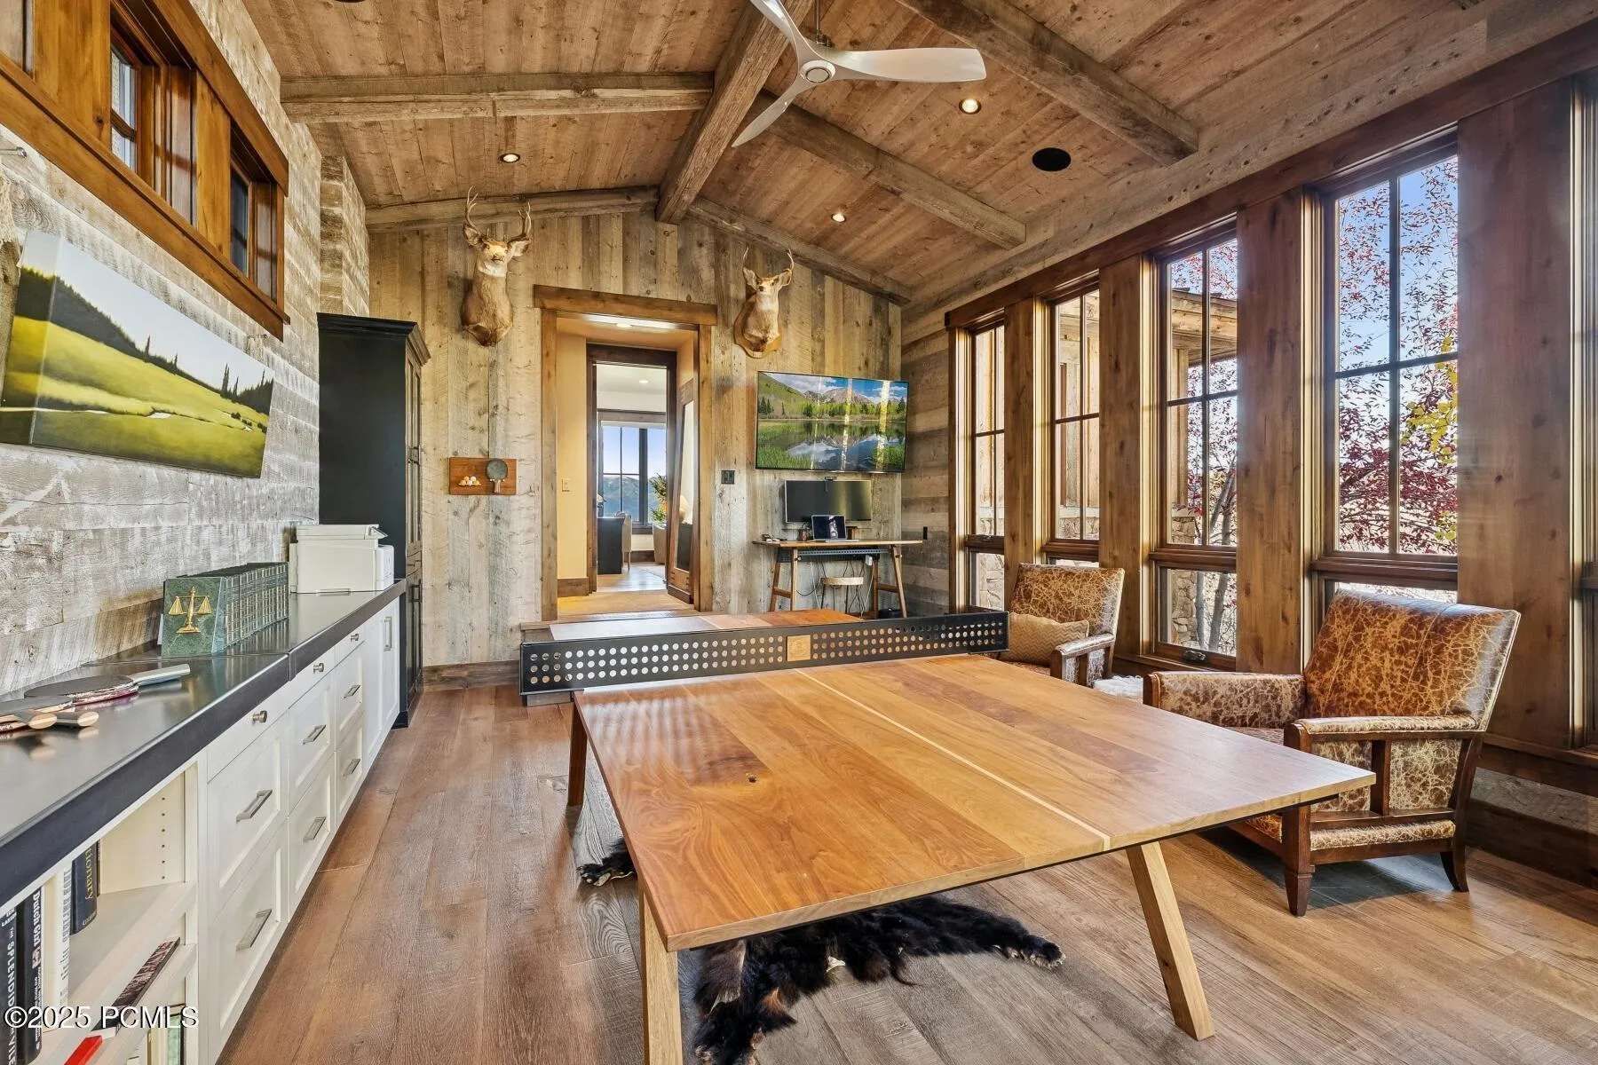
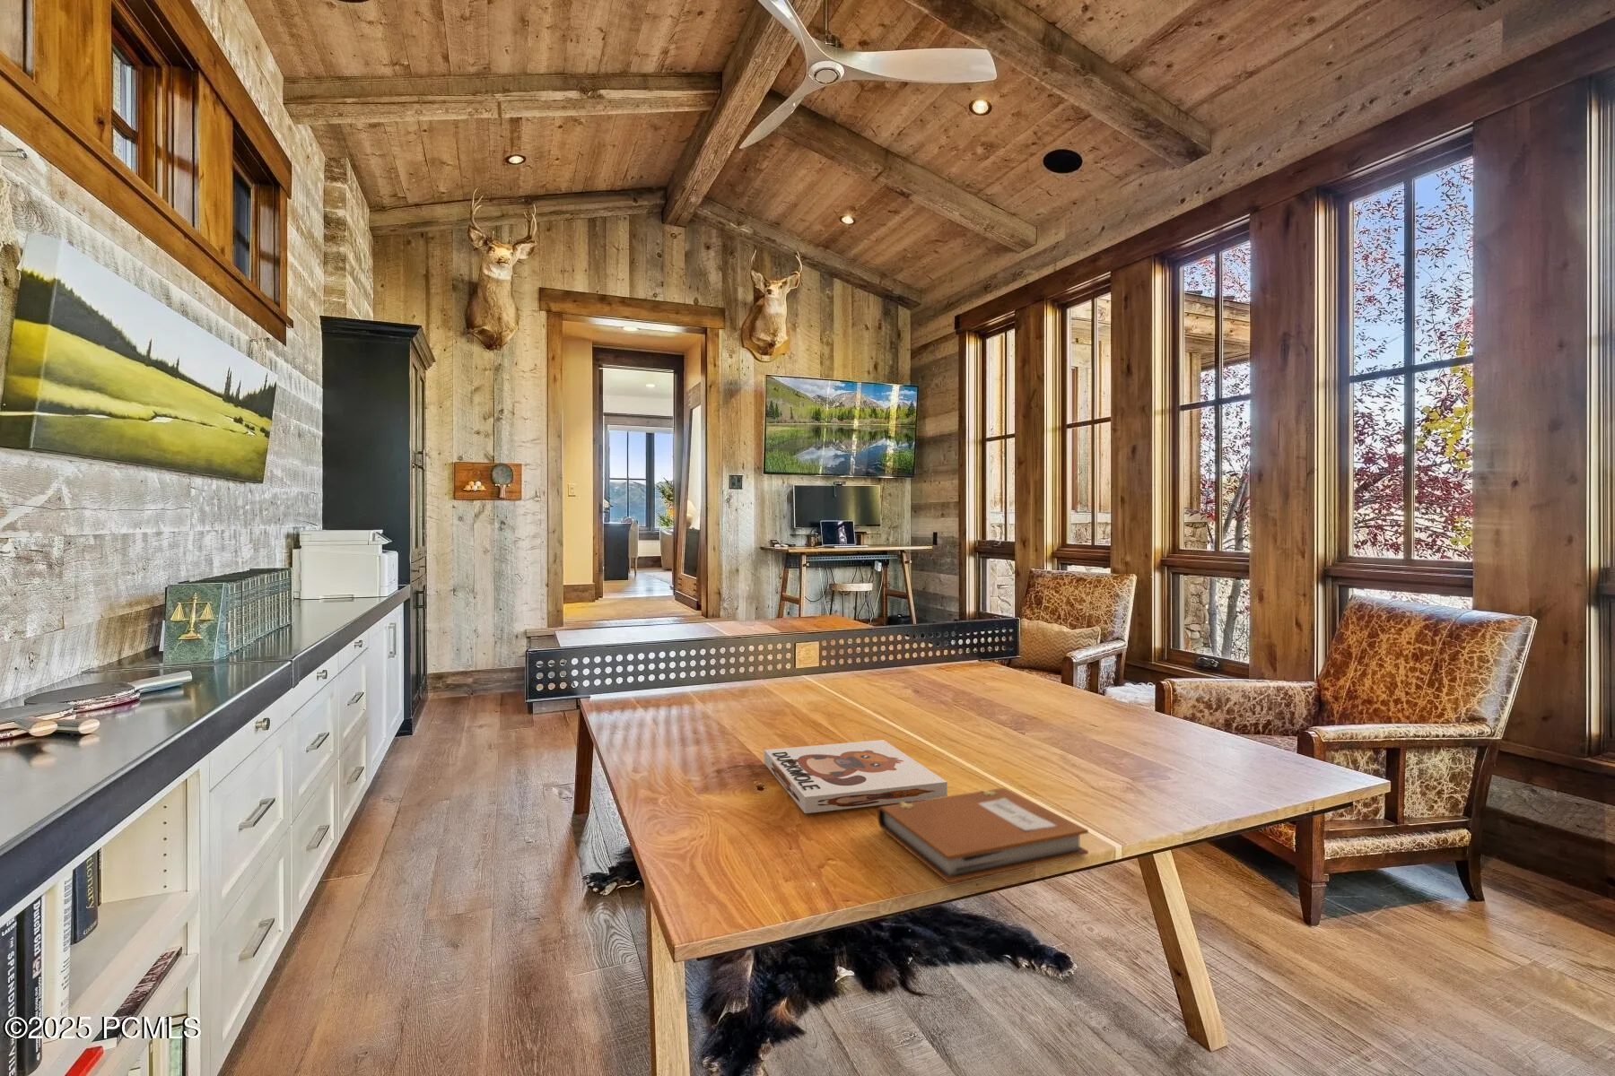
+ board game [763,739,948,814]
+ notebook [876,788,1089,883]
